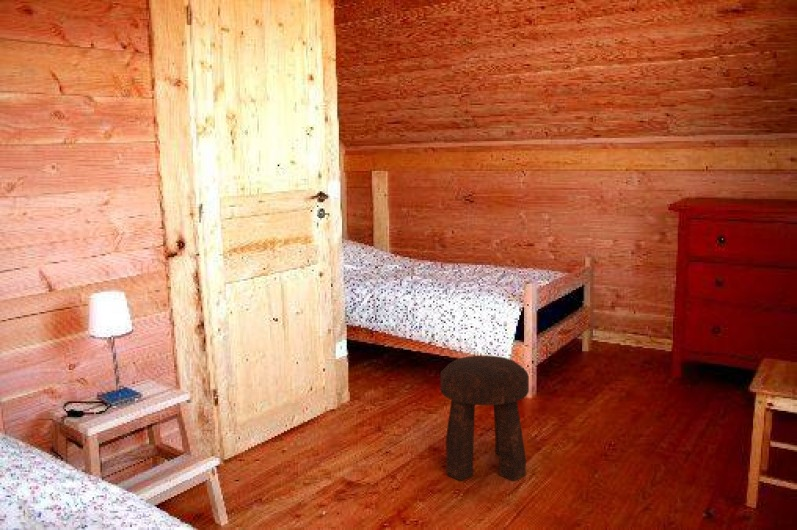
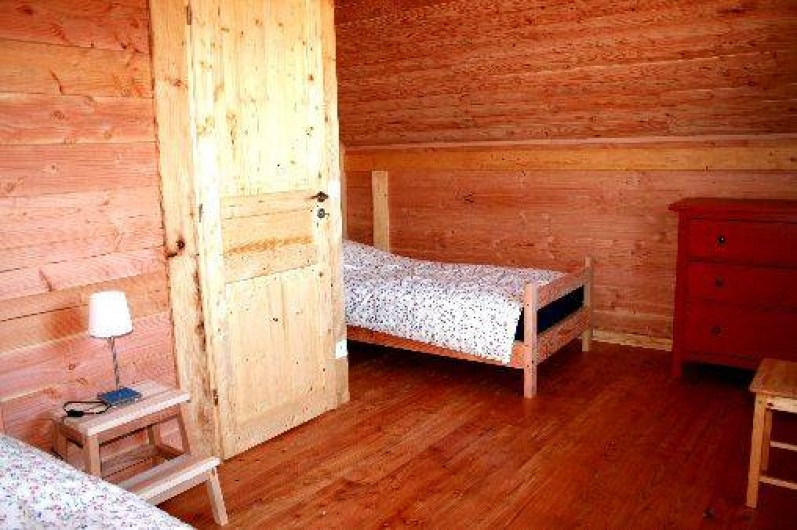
- stool [440,355,530,482]
